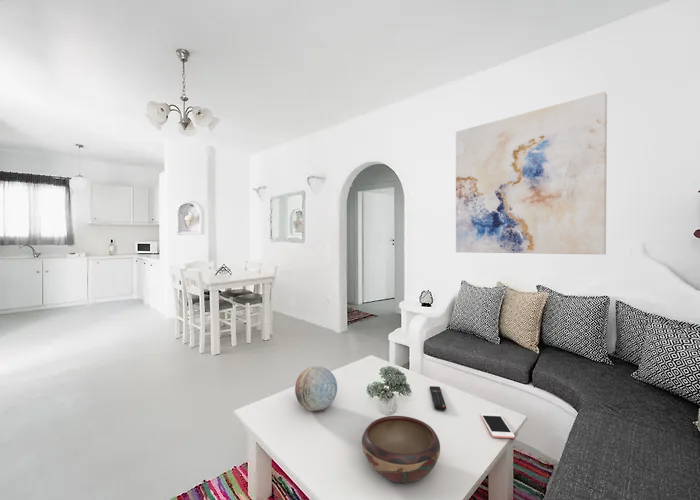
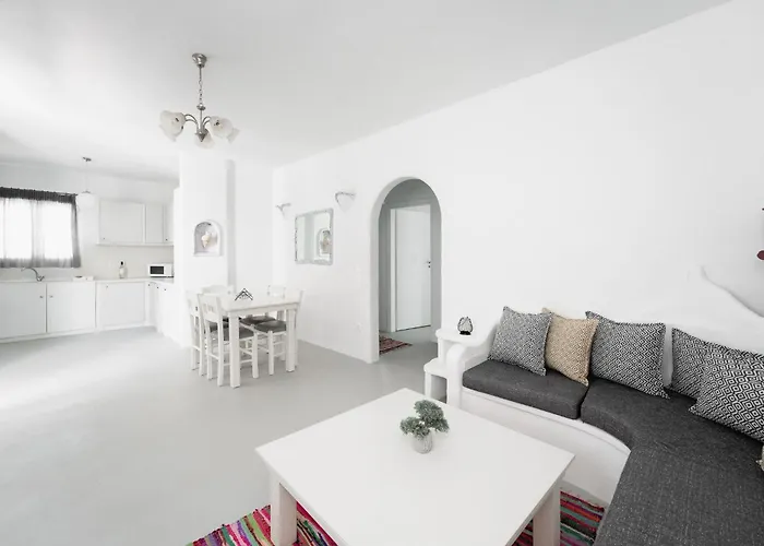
- remote control [429,385,447,412]
- decorative bowl [361,415,441,484]
- wall art [455,91,608,255]
- cell phone [480,413,516,439]
- decorative orb [294,365,338,412]
